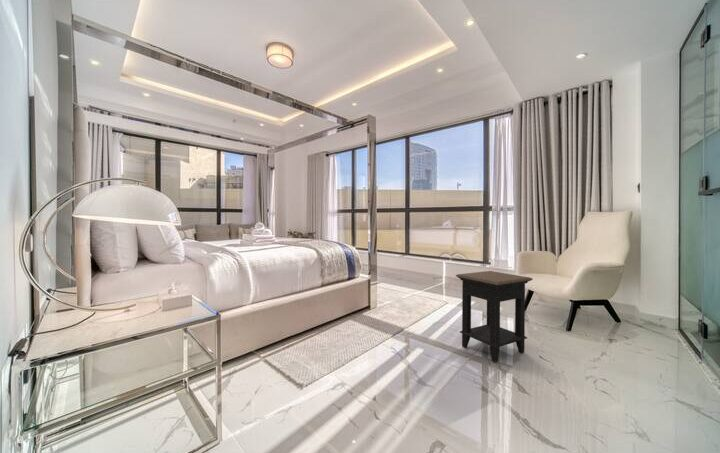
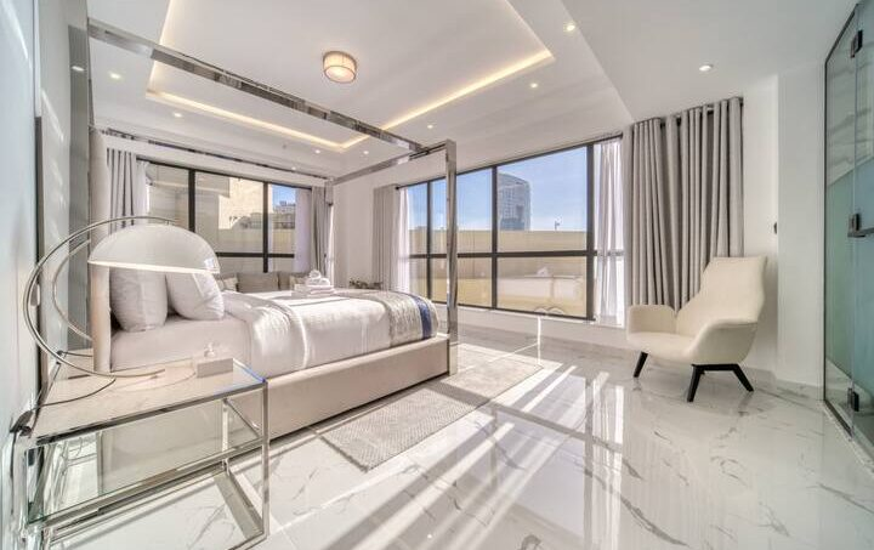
- side table [455,270,534,363]
